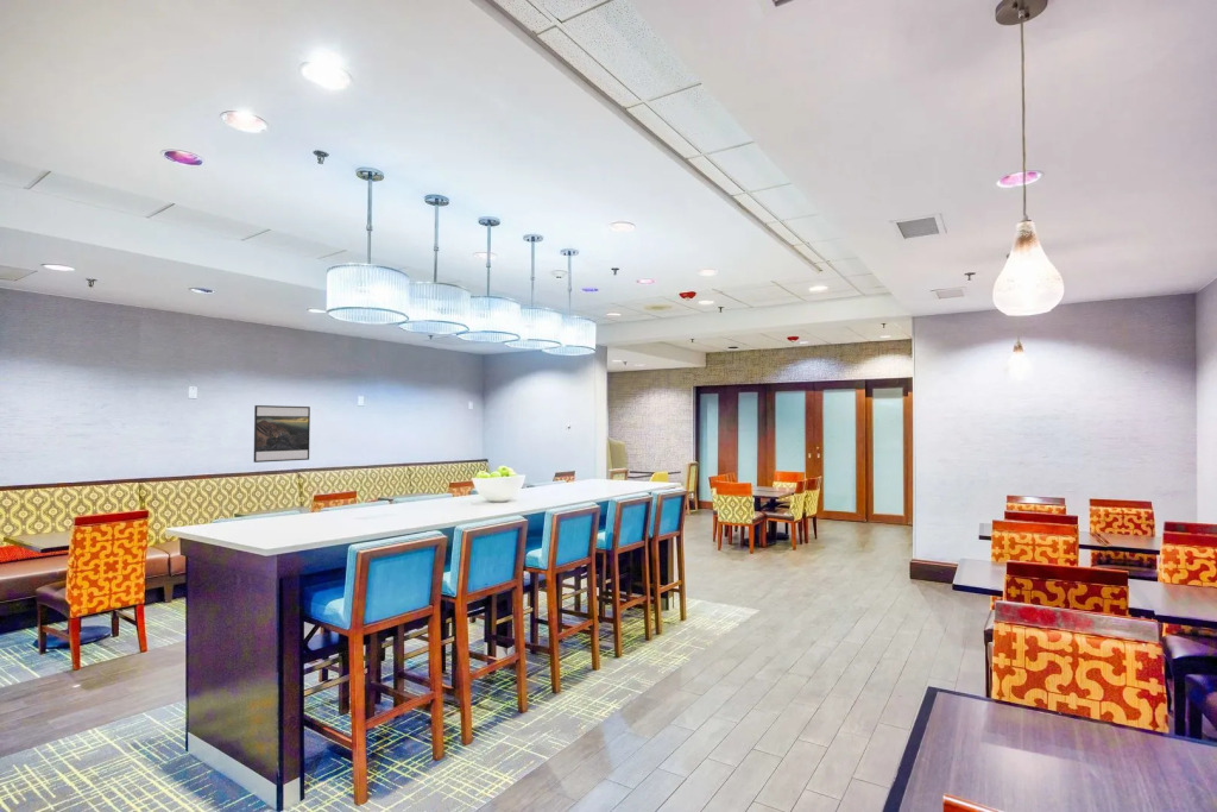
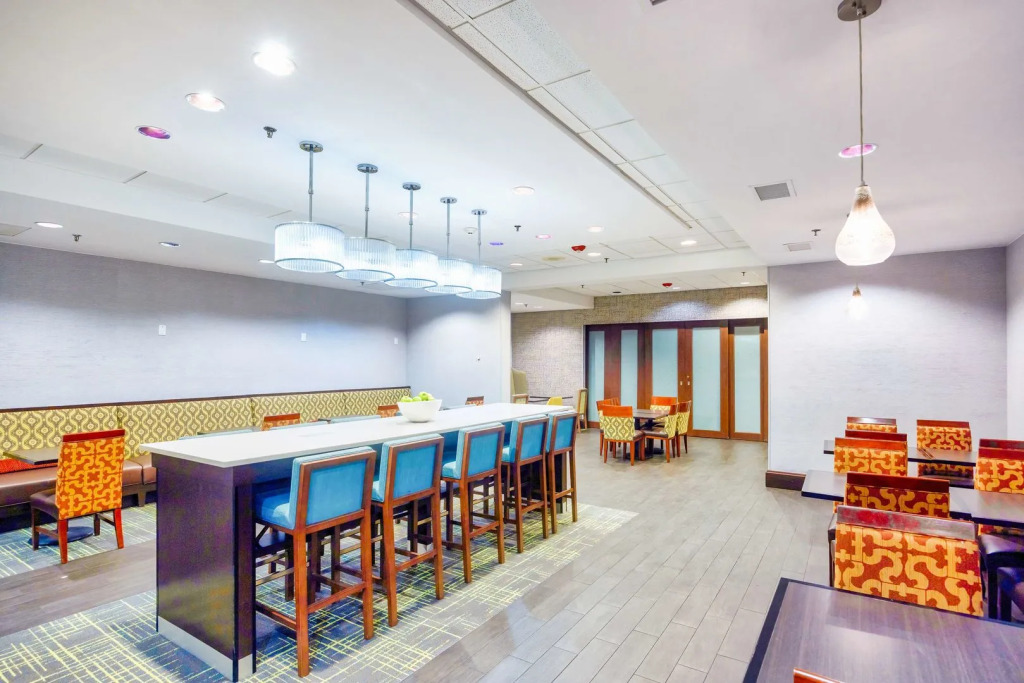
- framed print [253,404,311,464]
